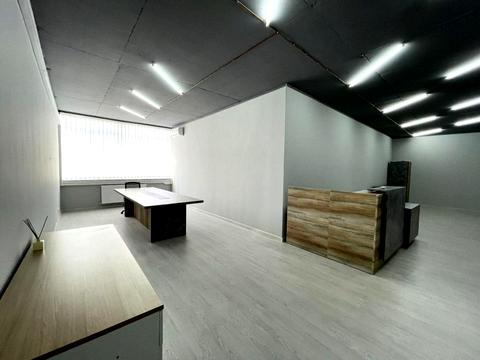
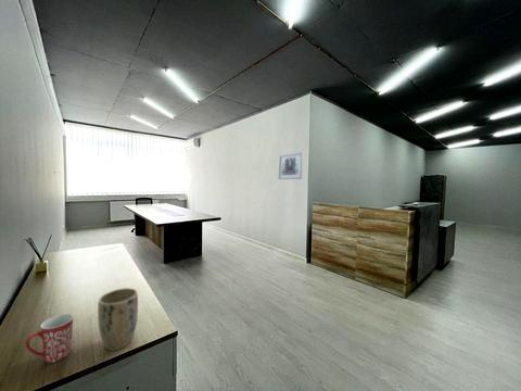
+ wall art [277,151,304,180]
+ mug [25,313,75,364]
+ plant pot [97,287,139,352]
